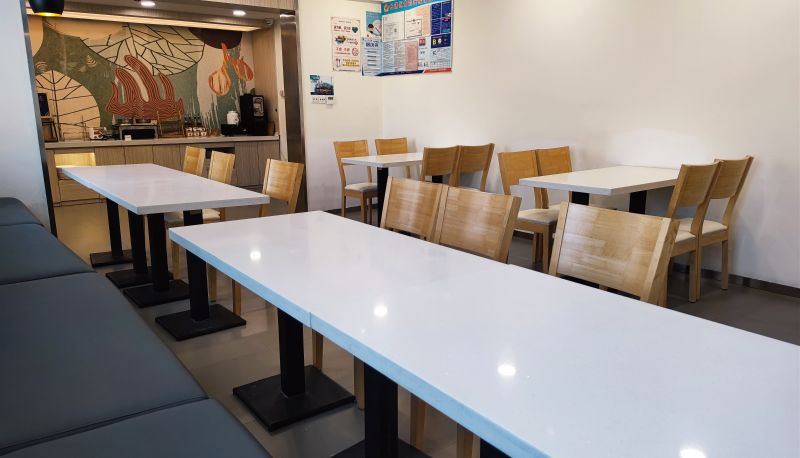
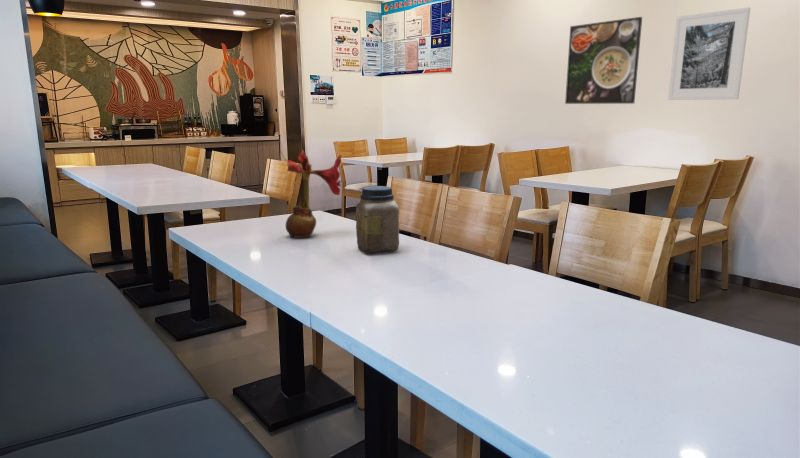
+ jar [355,185,400,255]
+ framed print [564,16,643,105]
+ flower [284,149,346,239]
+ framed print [667,6,751,101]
